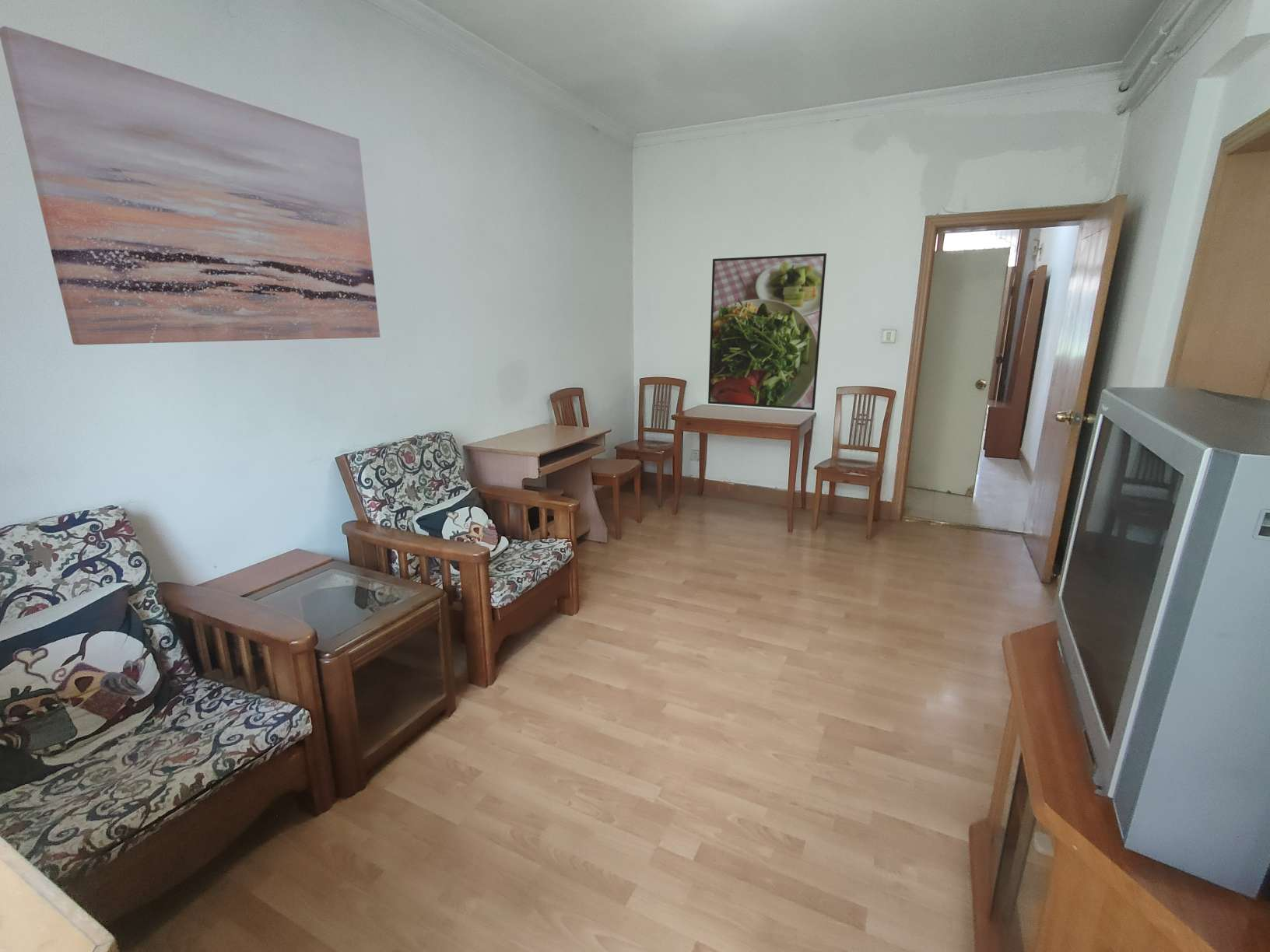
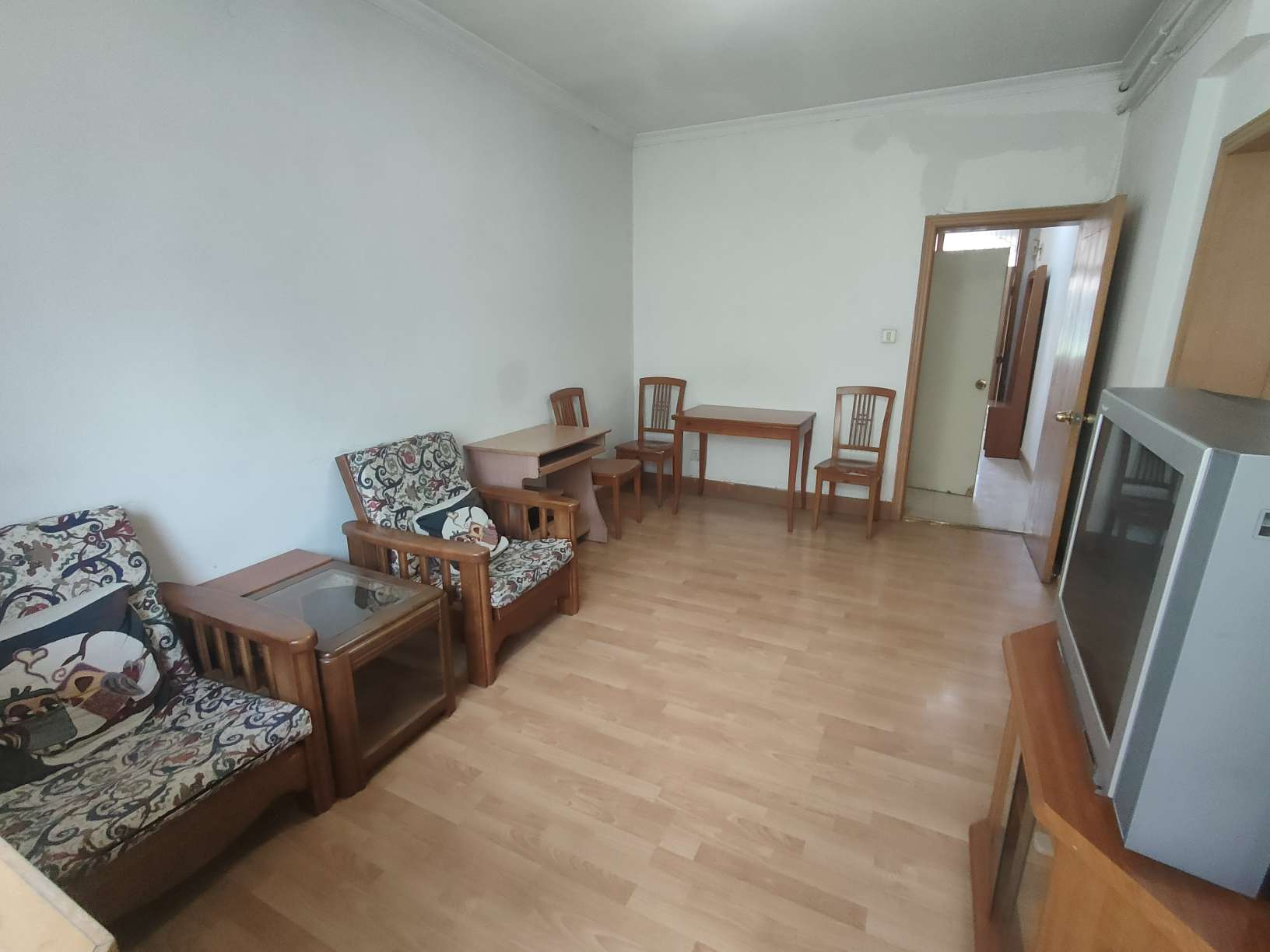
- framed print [707,253,827,411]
- wall art [0,25,381,345]
